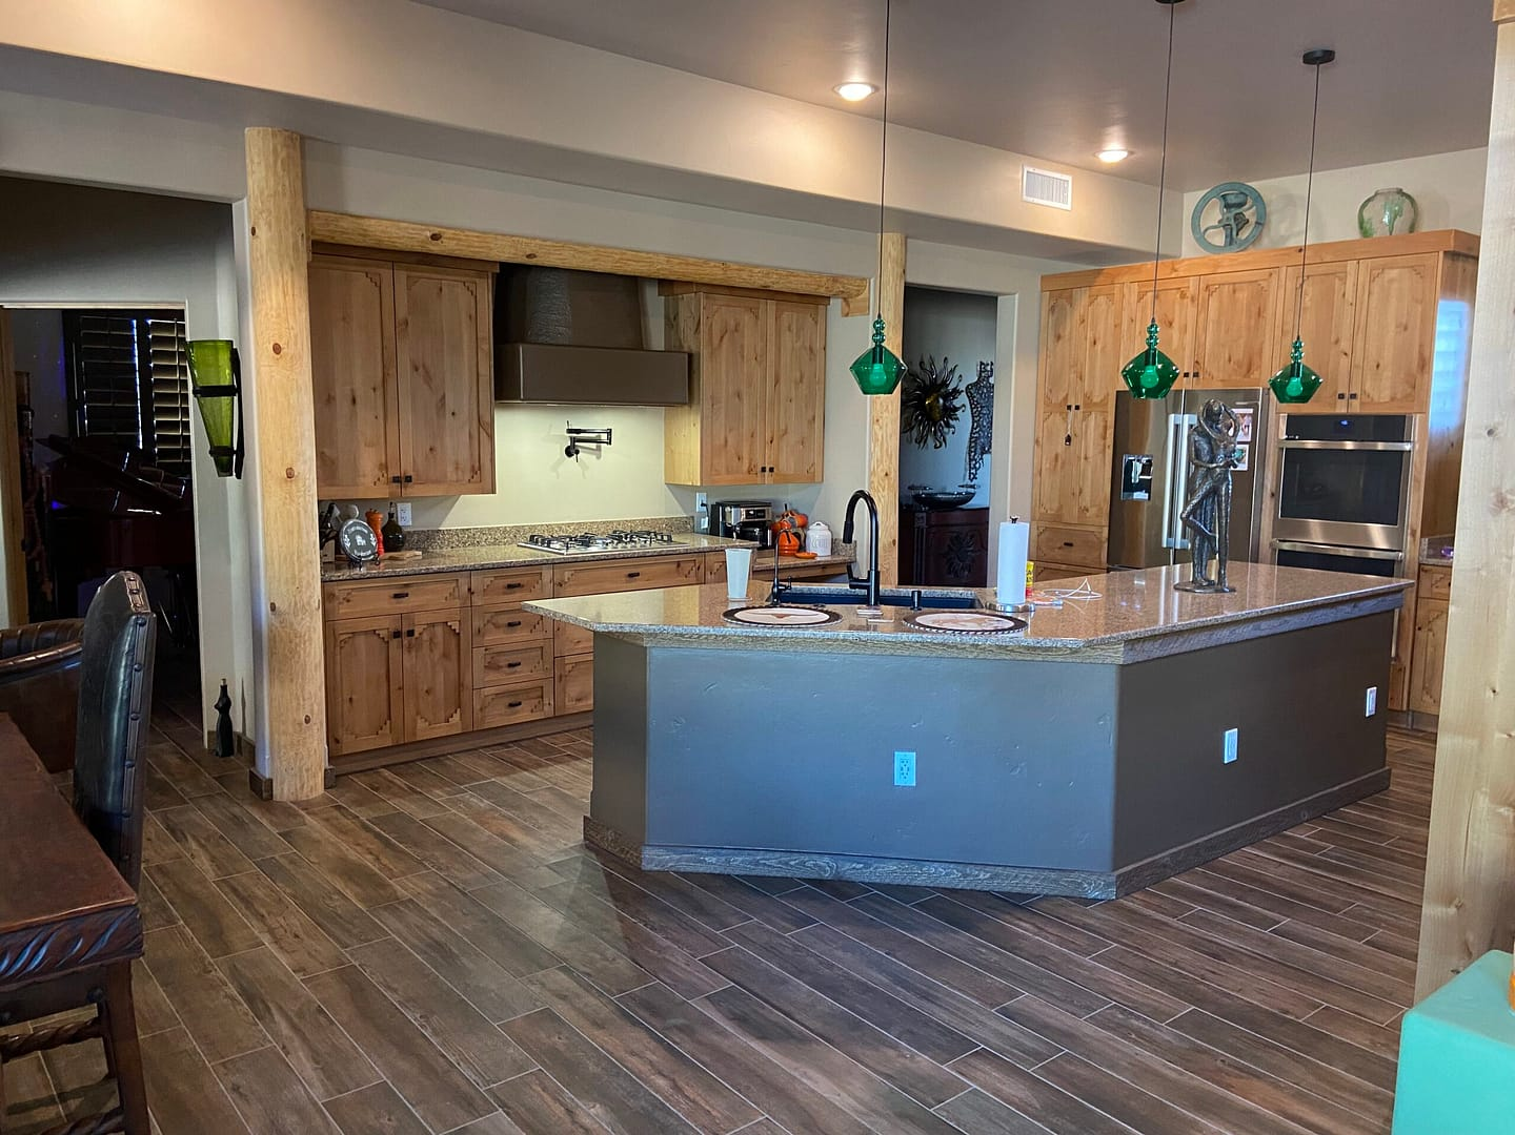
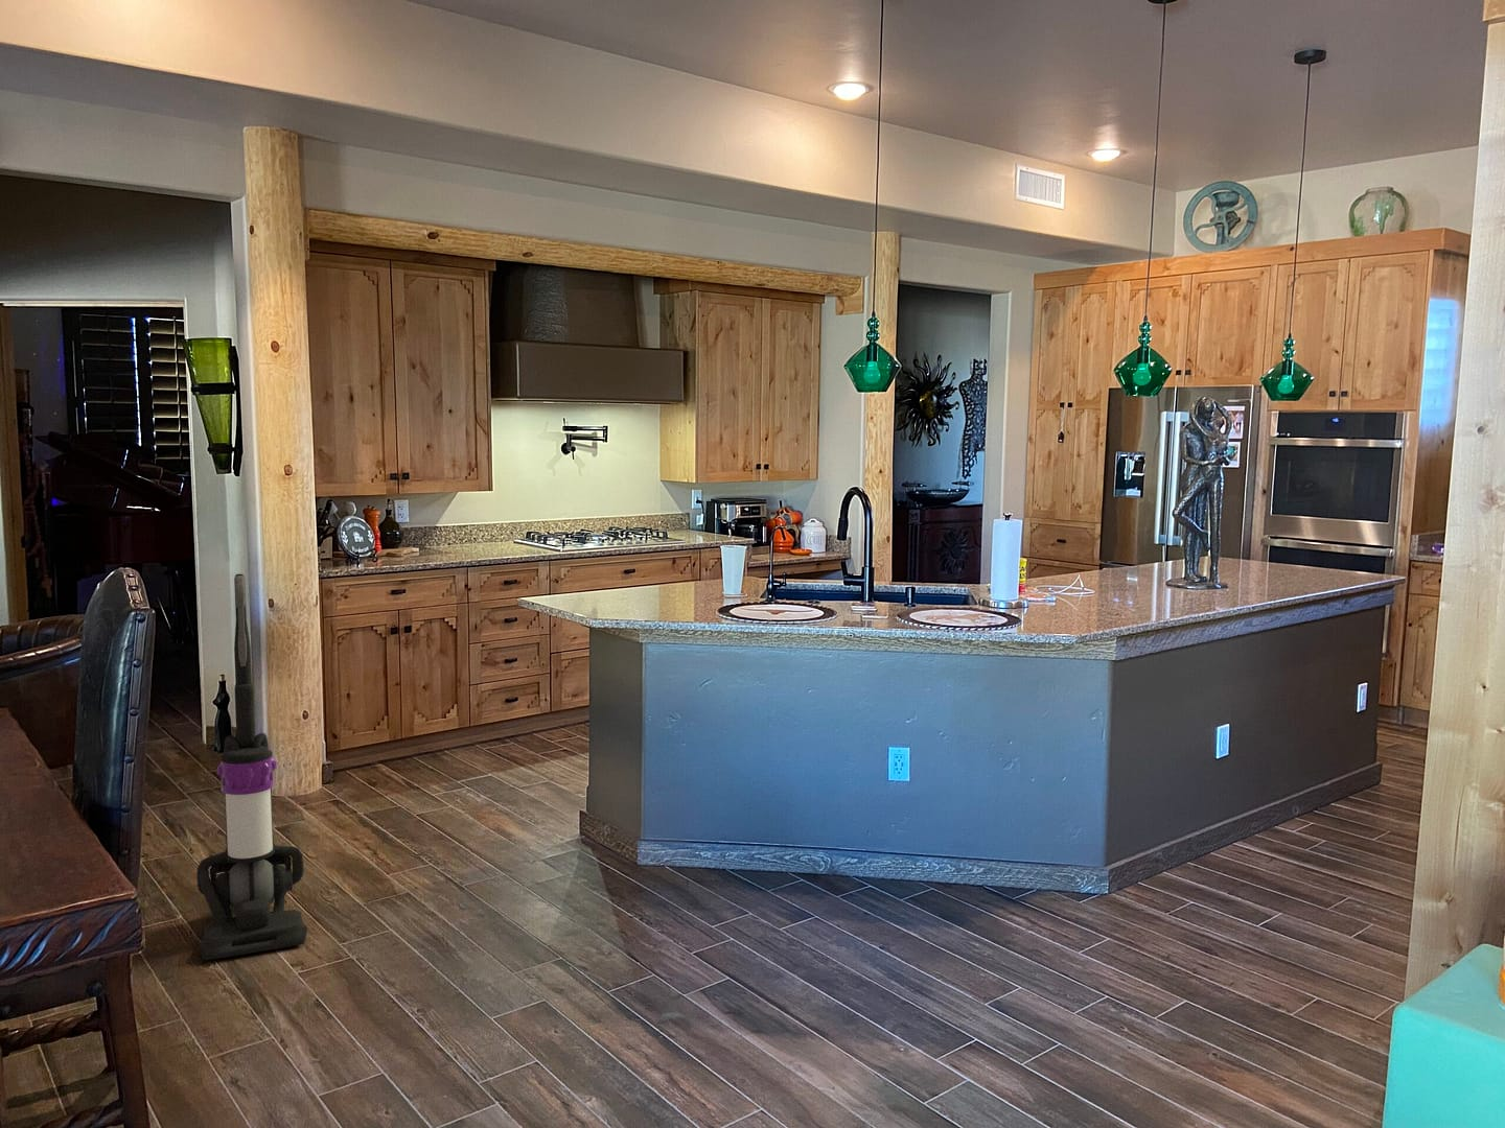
+ vacuum cleaner [197,573,308,961]
